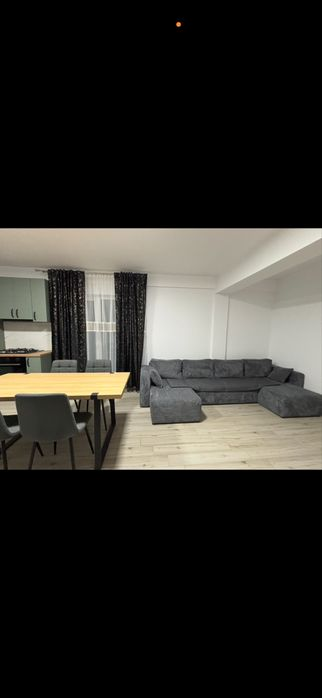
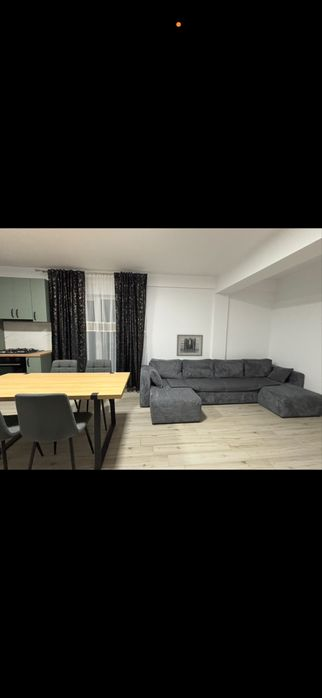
+ wall art [176,334,204,357]
